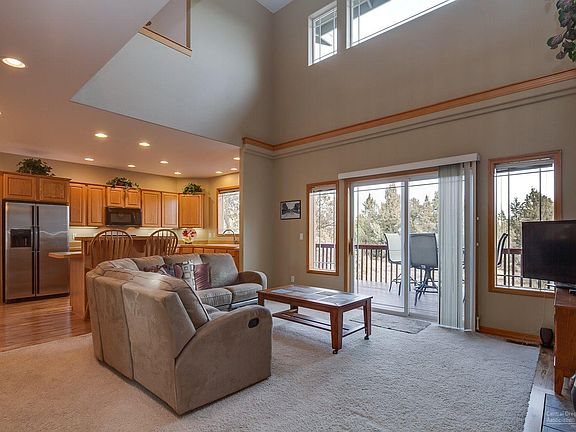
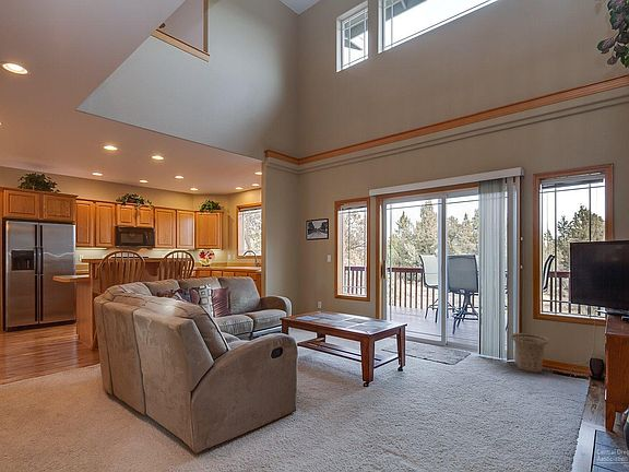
+ basket [510,332,550,374]
